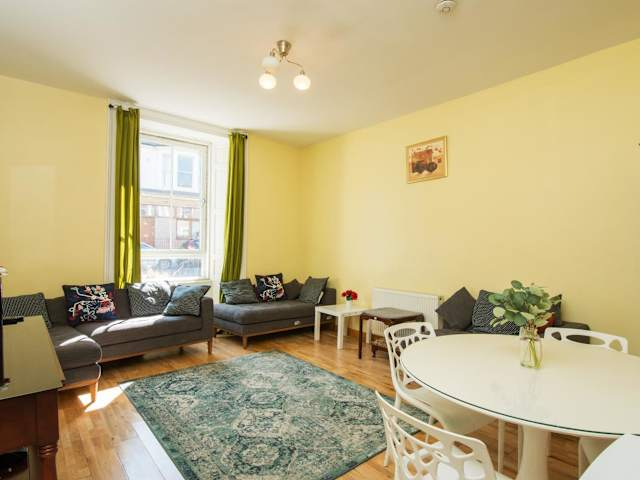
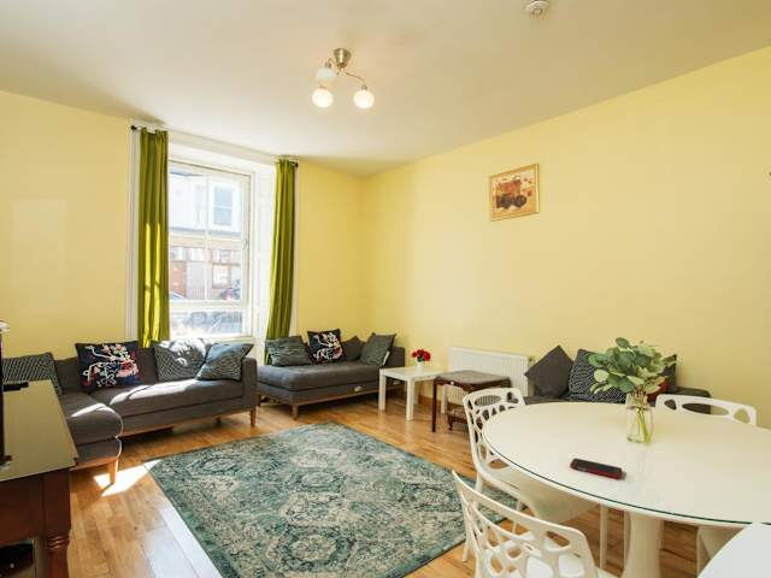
+ cell phone [569,458,623,479]
